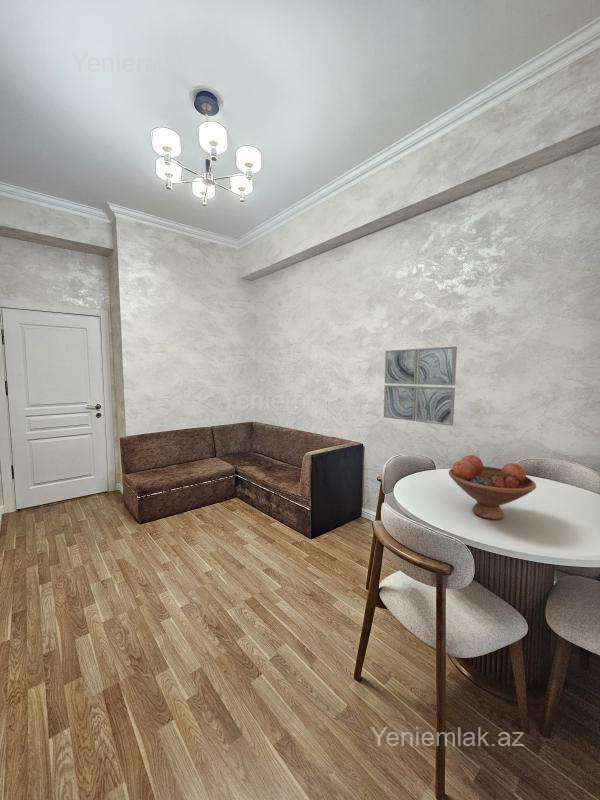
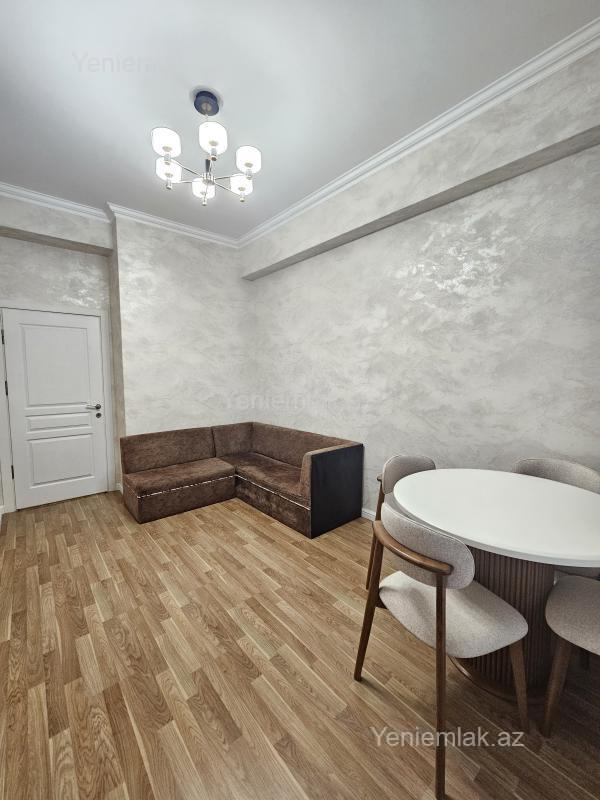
- fruit bowl [448,454,537,521]
- wall art [383,345,458,427]
